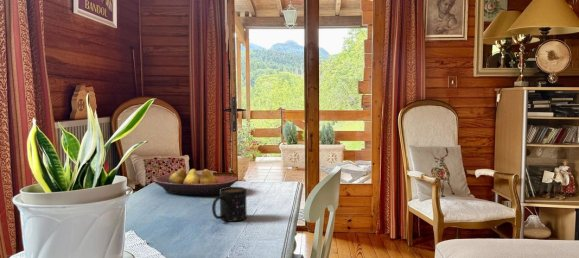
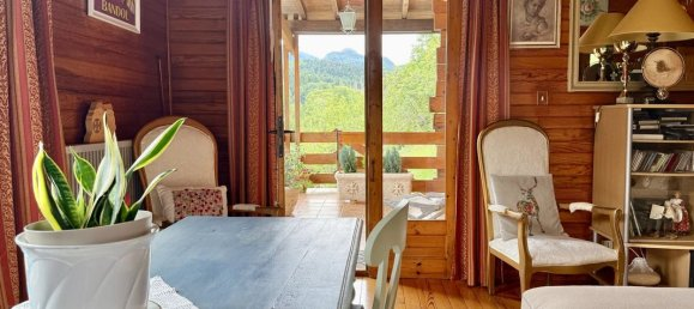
- fruit bowl [152,167,239,196]
- mug [211,186,248,223]
